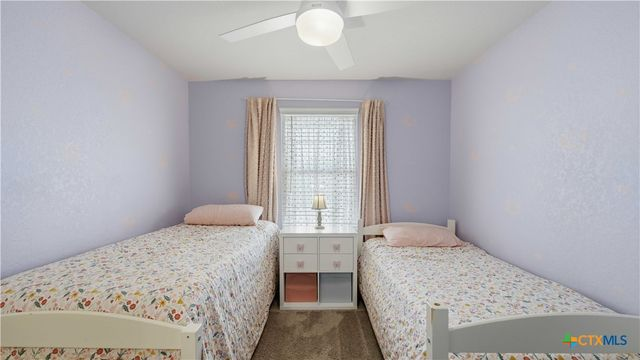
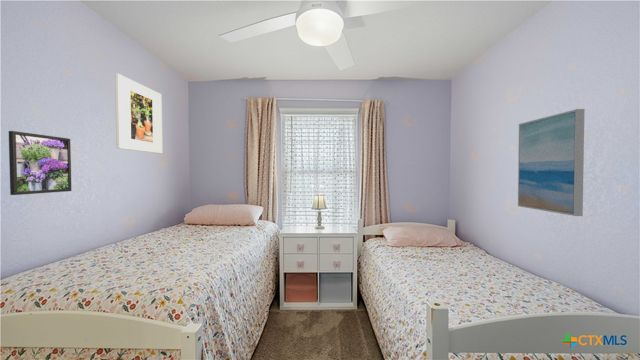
+ wall art [517,108,586,217]
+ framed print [8,130,73,196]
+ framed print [114,73,163,154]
